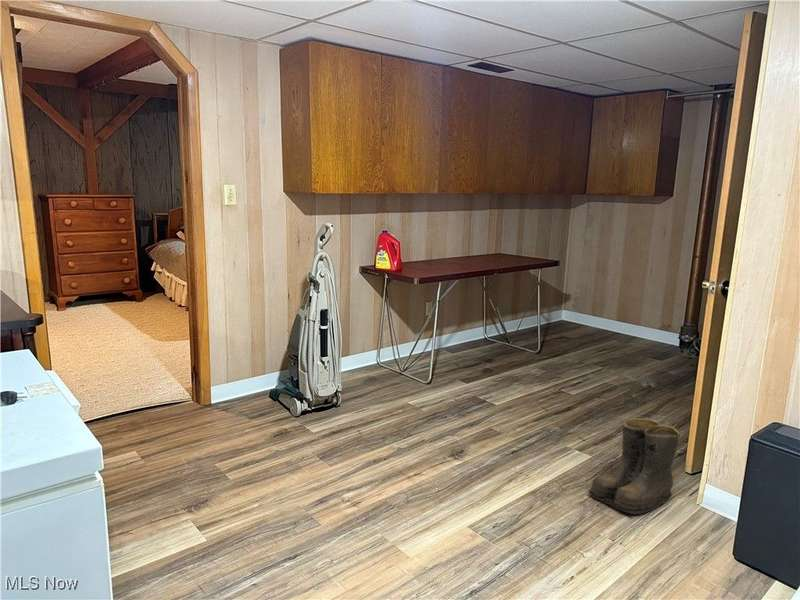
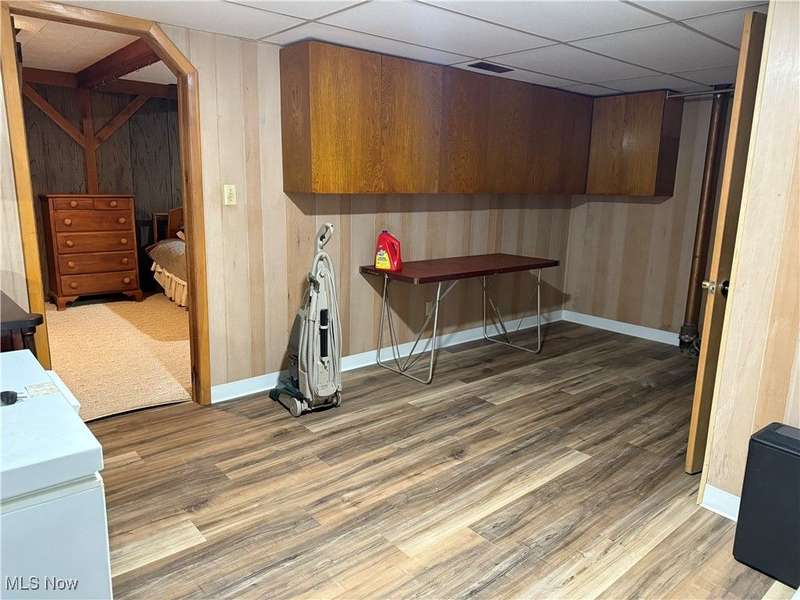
- boots [588,417,681,515]
